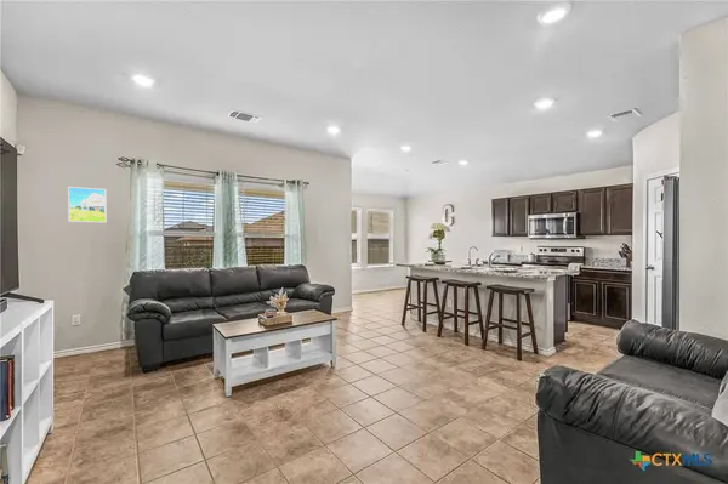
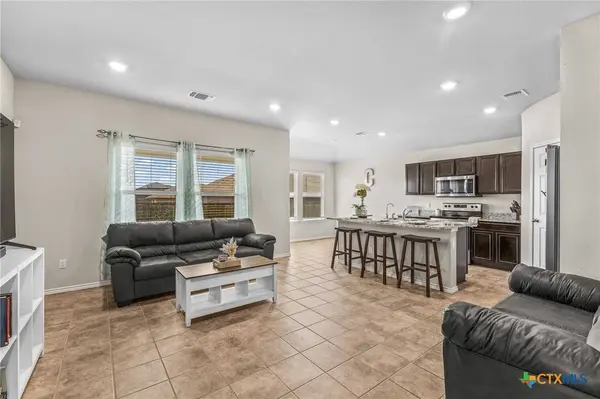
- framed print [67,186,107,223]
